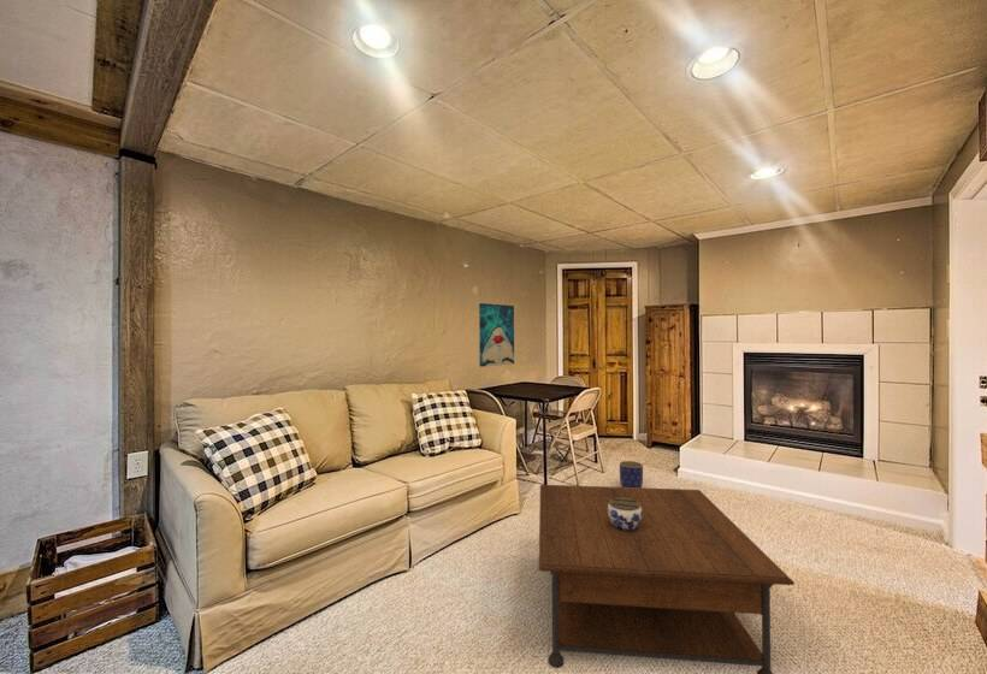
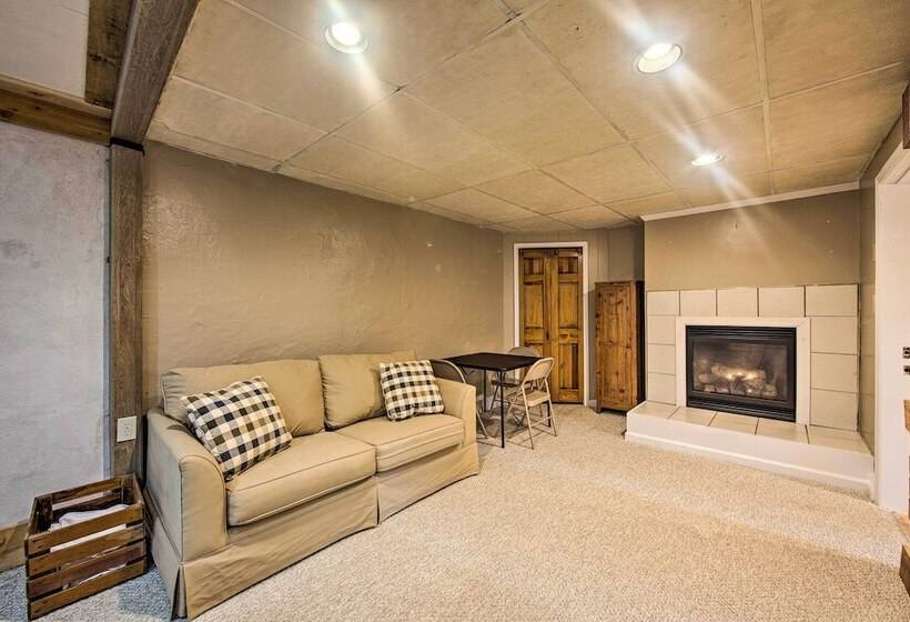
- planter [619,460,644,487]
- jar [608,497,642,531]
- coffee table [538,484,796,674]
- wall art [478,302,515,368]
